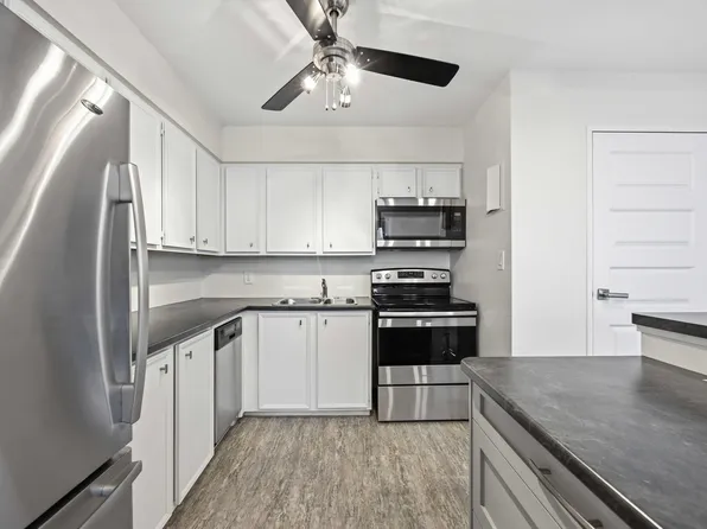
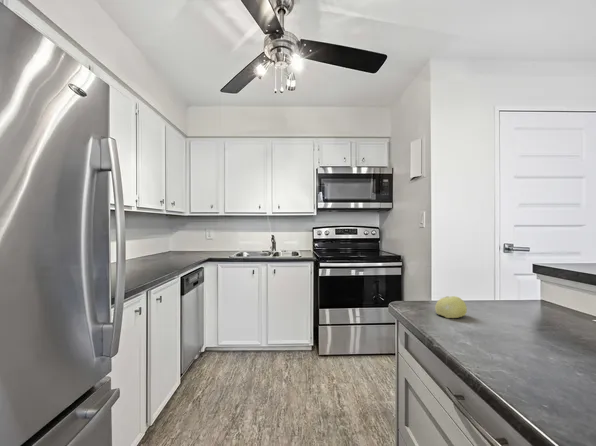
+ fruit [434,295,468,319]
